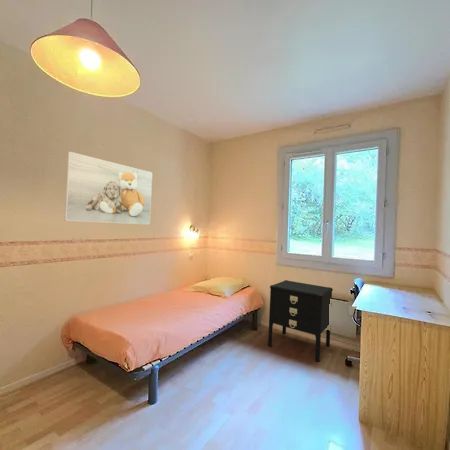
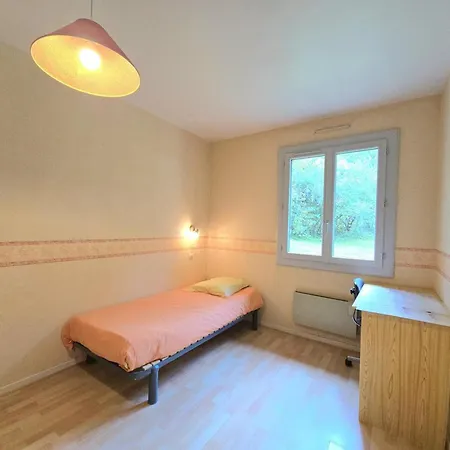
- nightstand [267,279,334,363]
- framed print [64,151,153,225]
